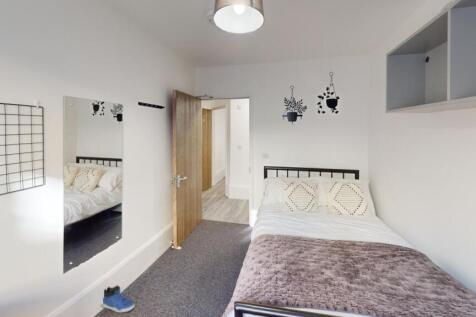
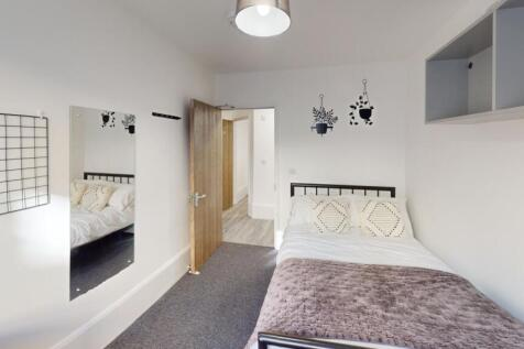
- sneaker [101,284,136,313]
